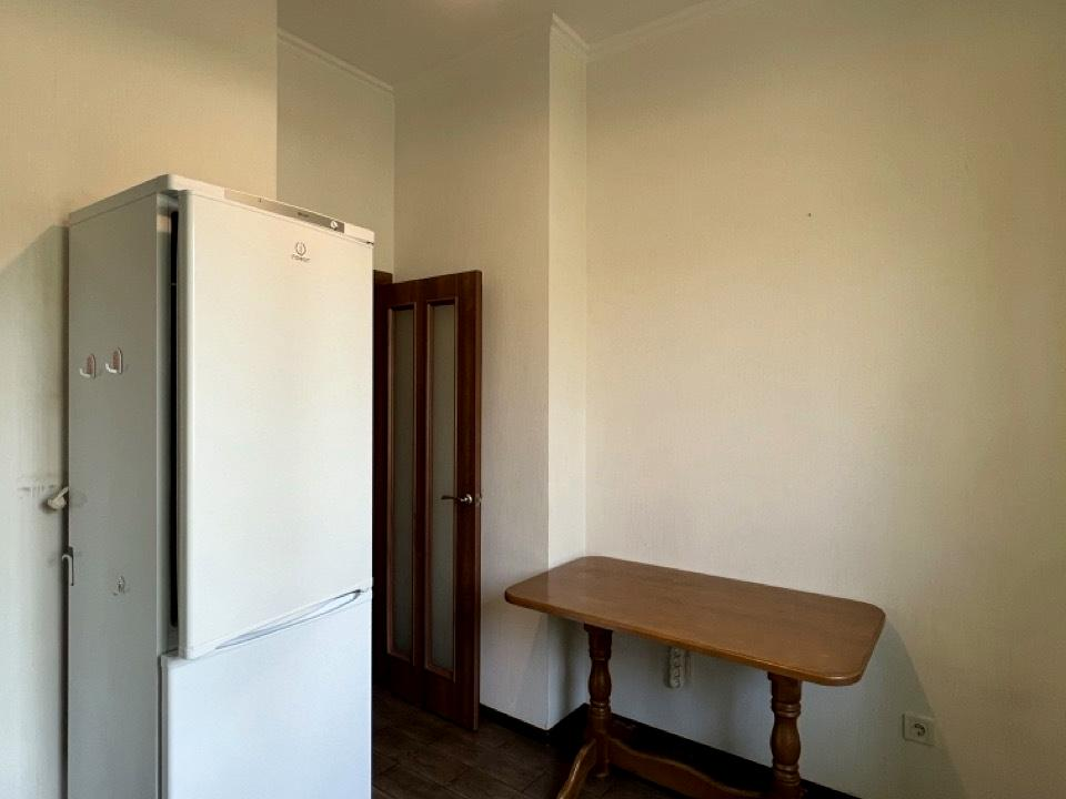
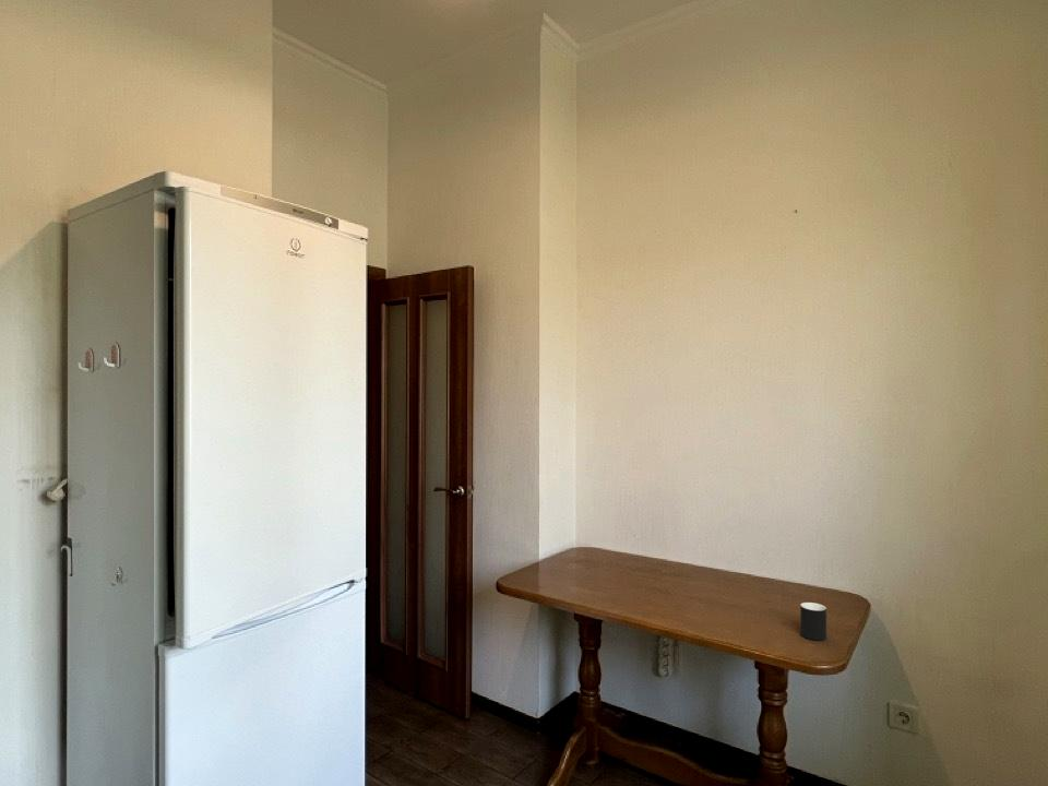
+ cup [799,602,827,642]
